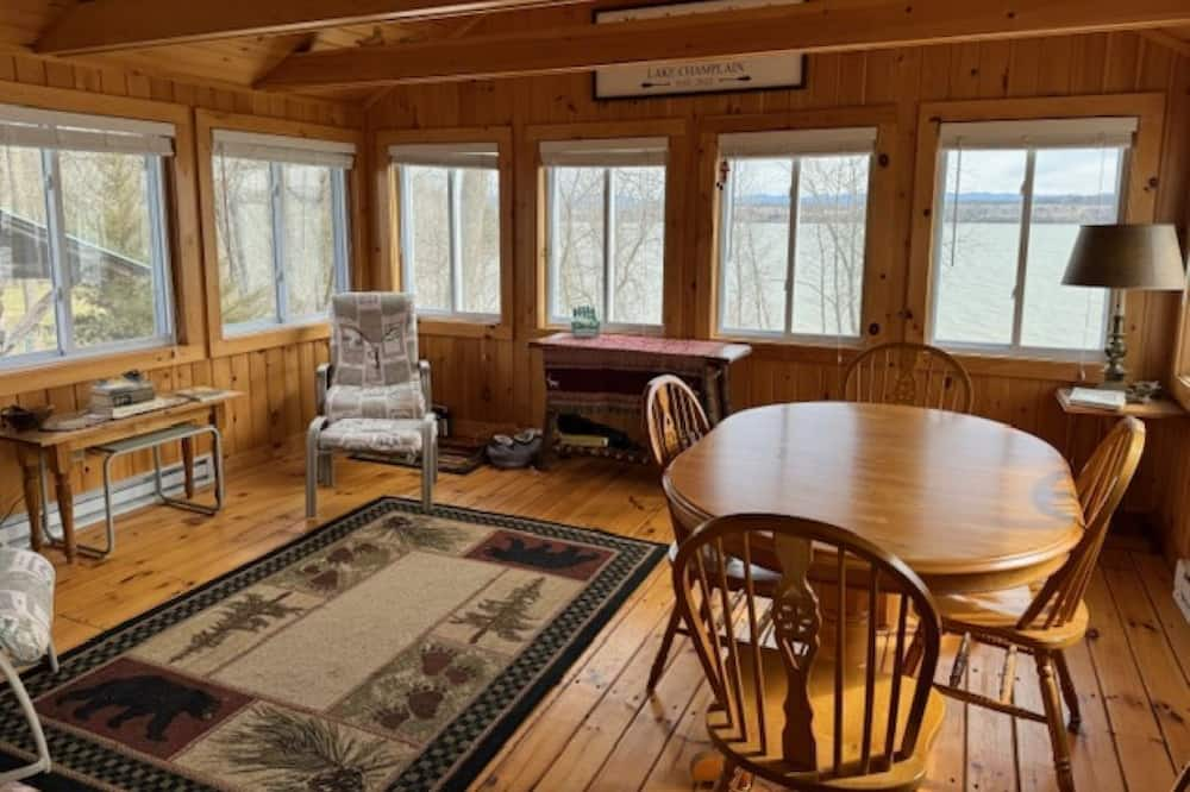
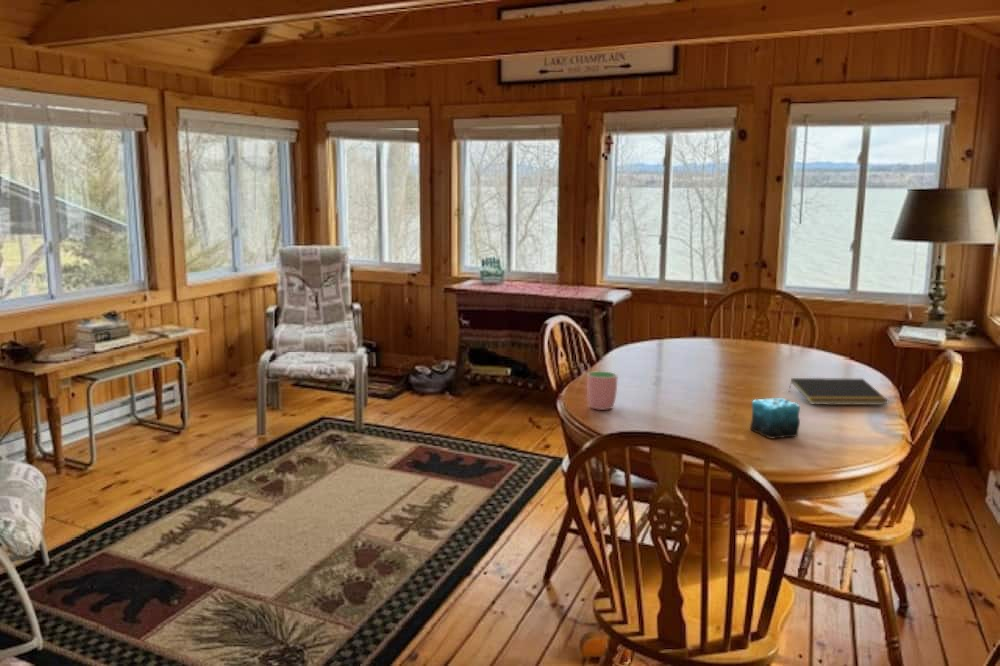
+ cup [586,370,619,411]
+ notepad [788,377,889,406]
+ candle [749,397,801,439]
